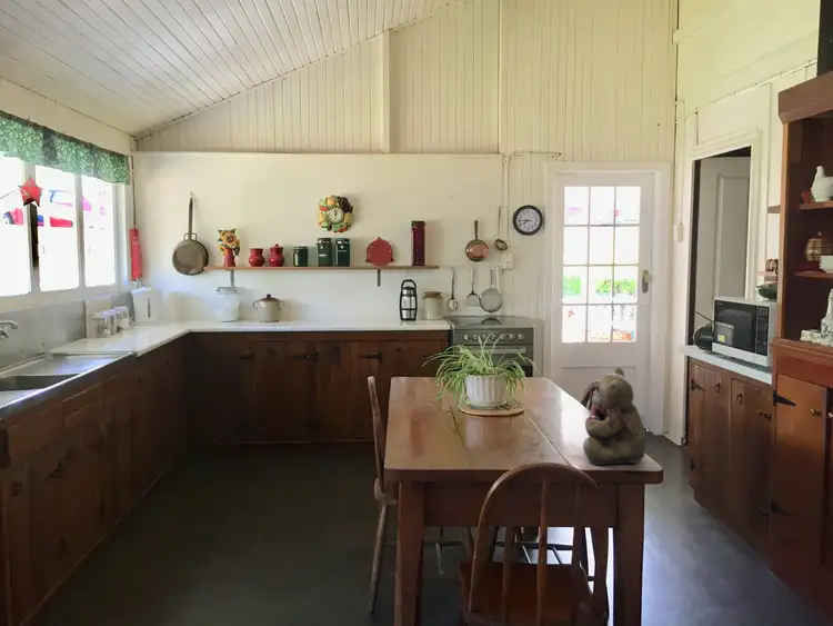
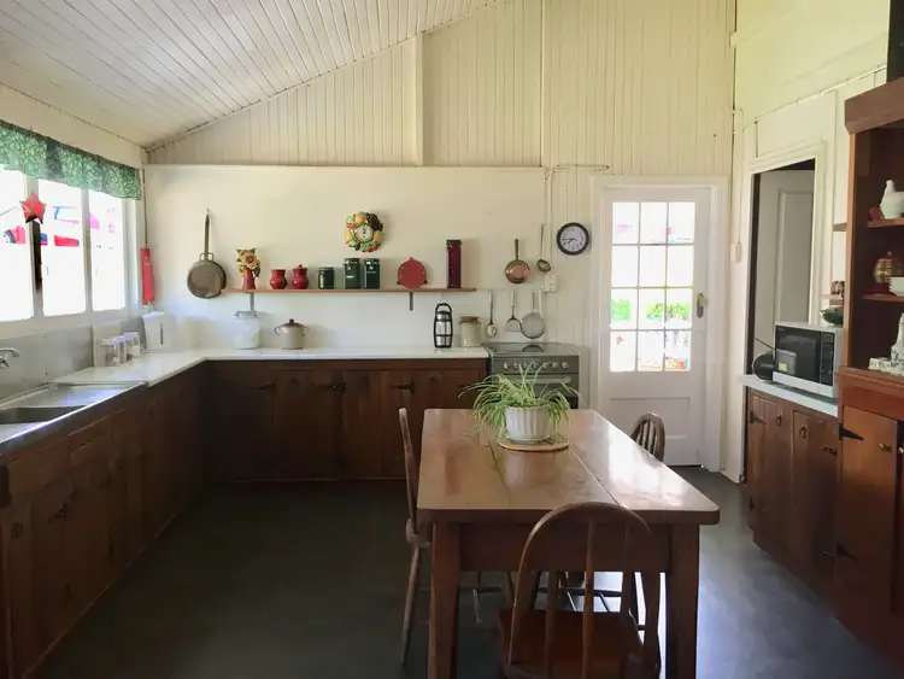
- teddy bear [582,366,648,466]
